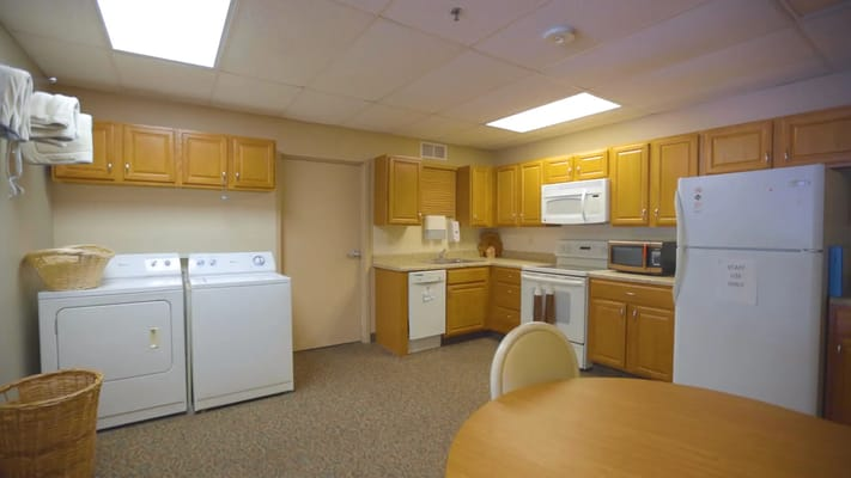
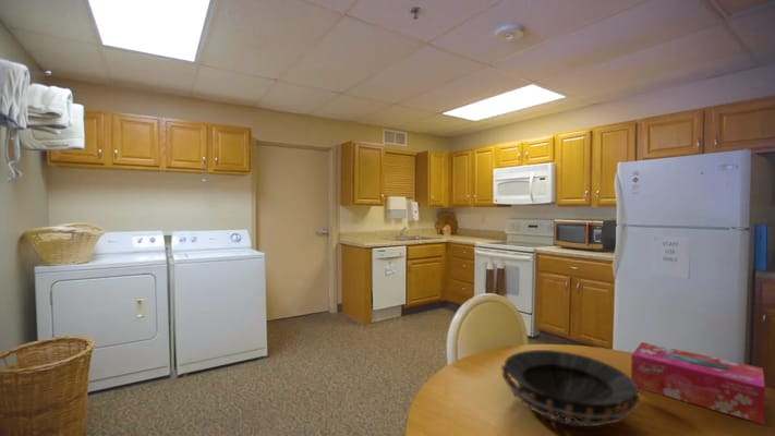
+ tissue box [630,341,766,425]
+ decorative bowl [500,349,642,427]
